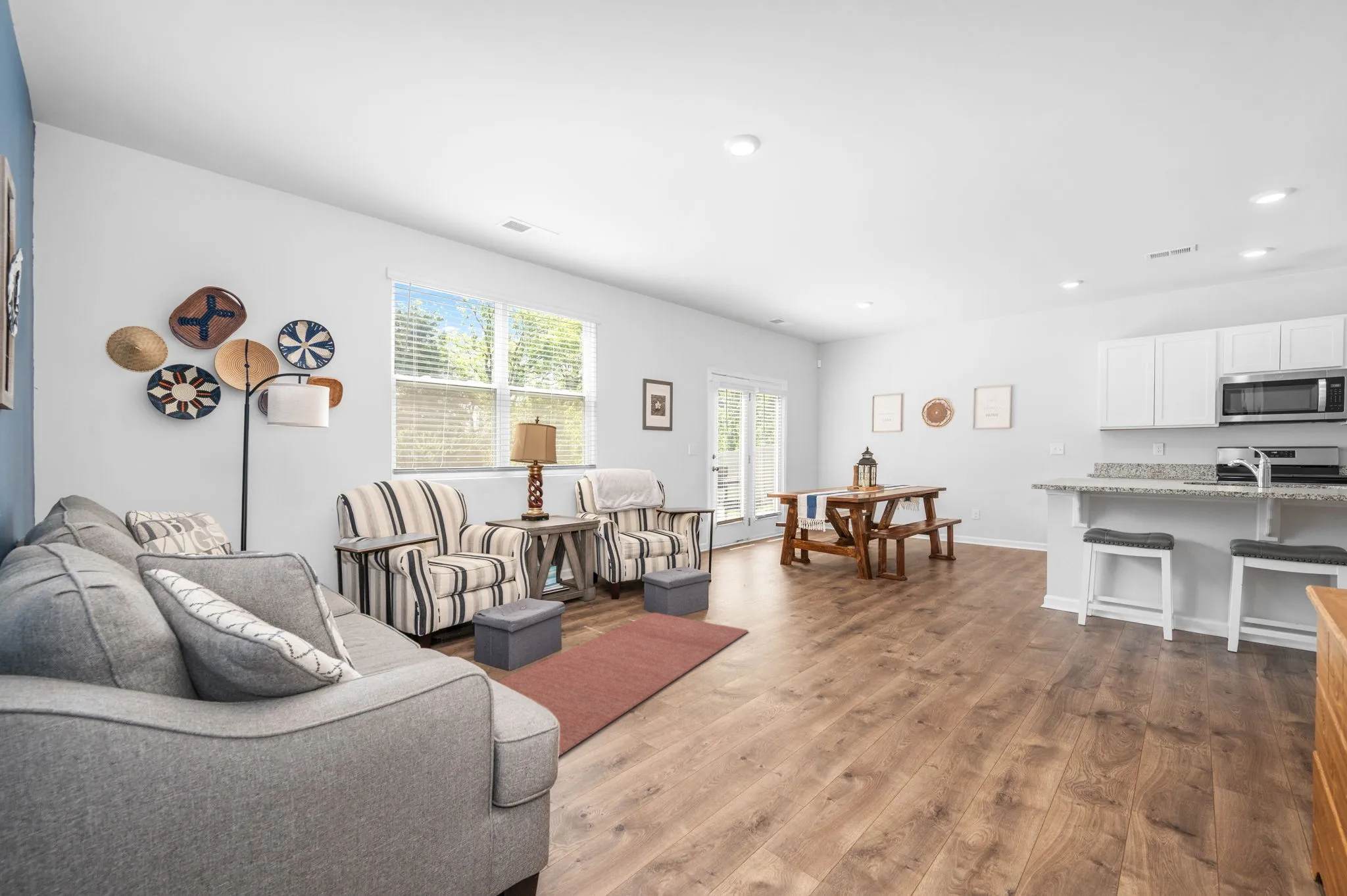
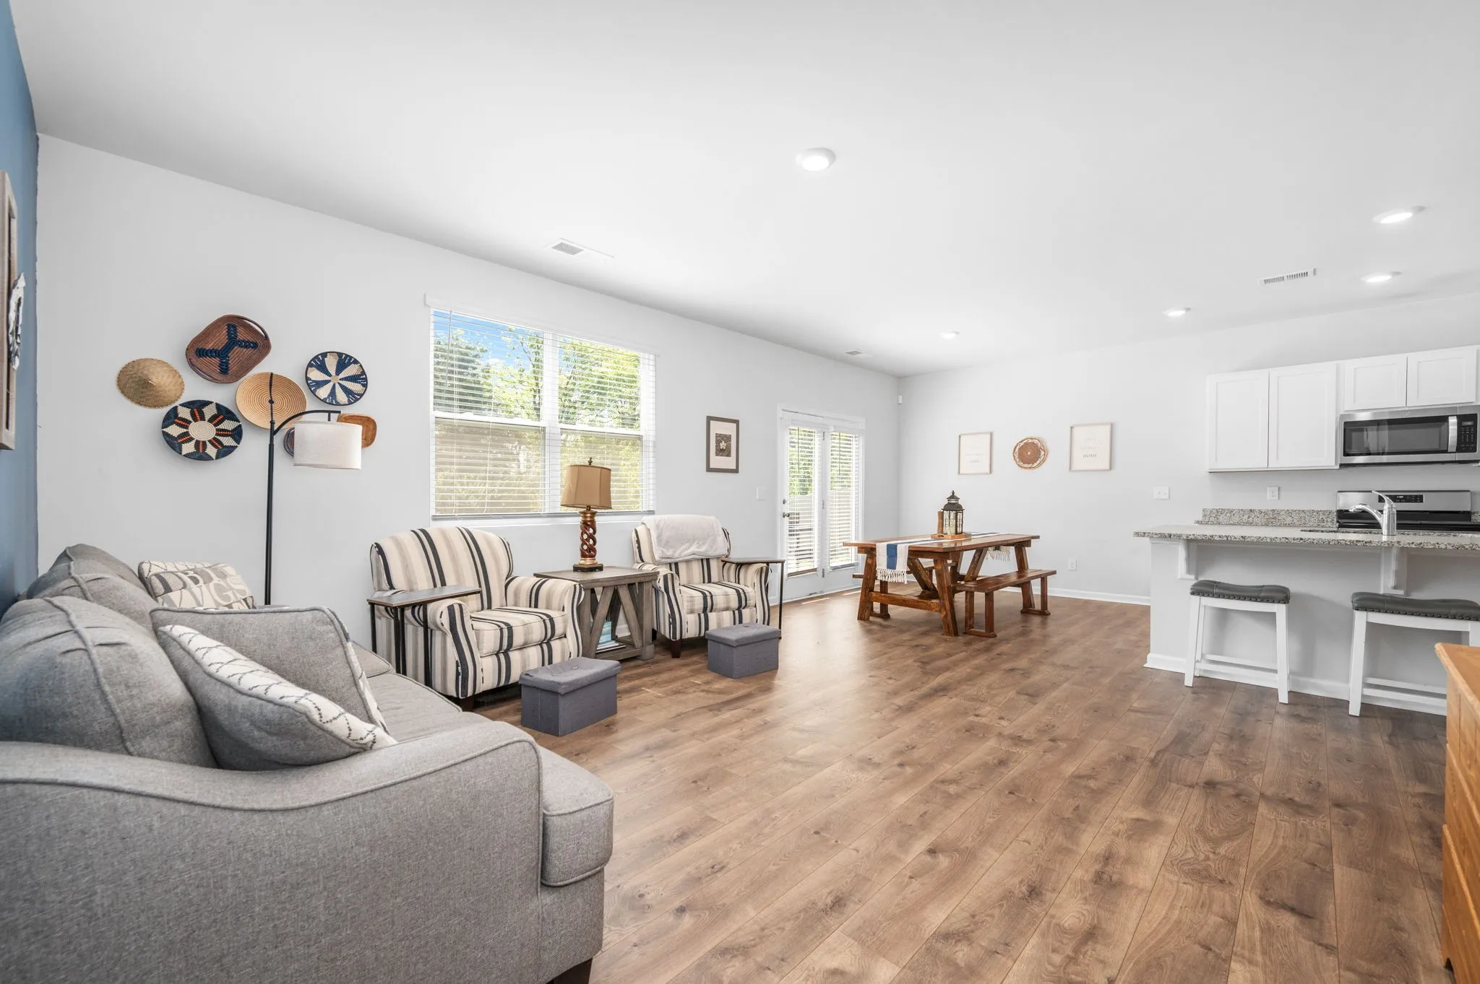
- rug [498,612,749,757]
